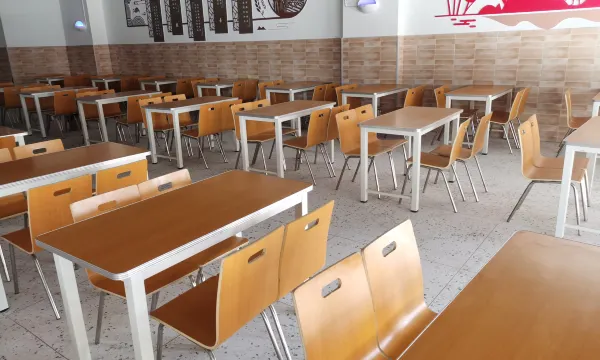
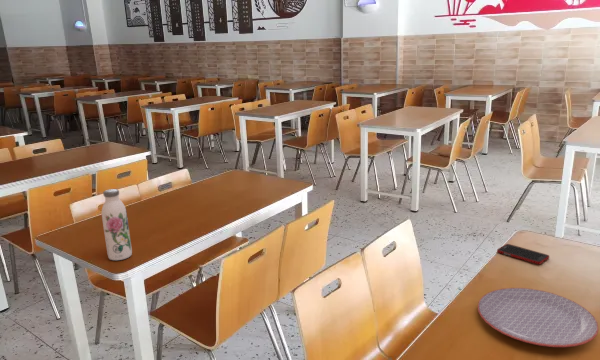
+ cell phone [496,243,550,265]
+ water bottle [101,188,133,261]
+ plate [477,287,599,348]
